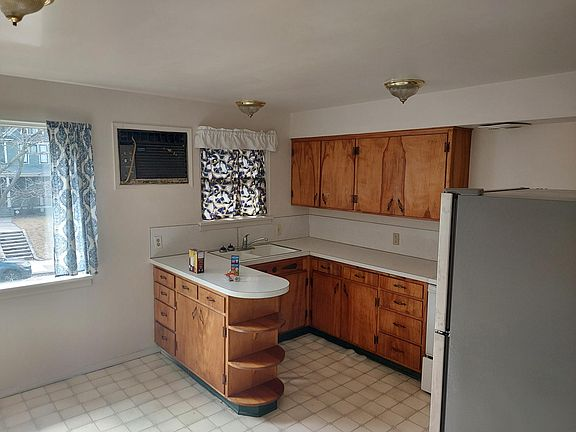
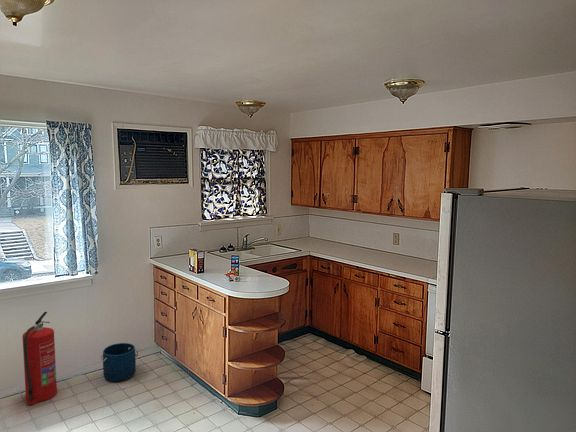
+ fire extinguisher [21,311,58,406]
+ bucket [100,342,139,382]
